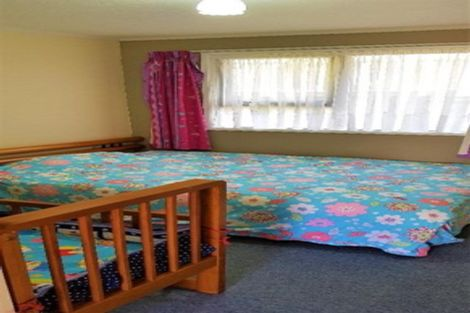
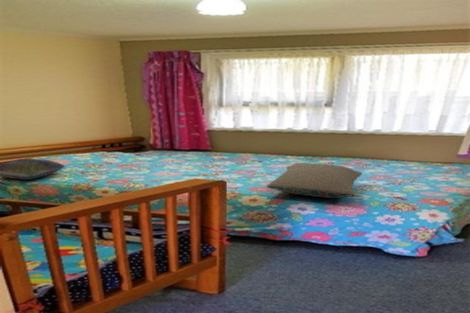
+ pillow [266,162,363,199]
+ cushion [0,158,66,181]
